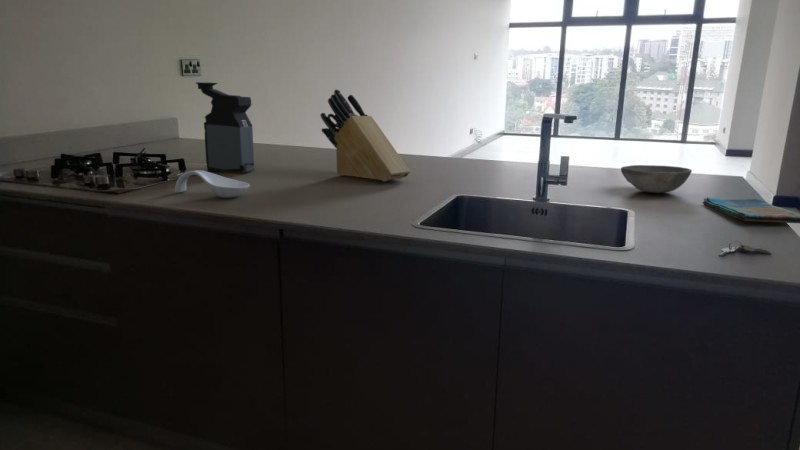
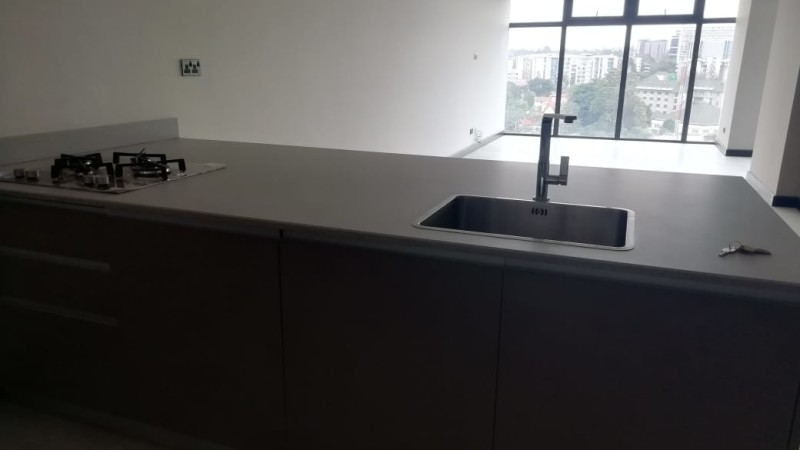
- dish towel [701,196,800,224]
- coffee maker [194,81,255,174]
- bowl [620,164,693,194]
- spoon rest [174,169,251,198]
- knife block [320,88,411,182]
